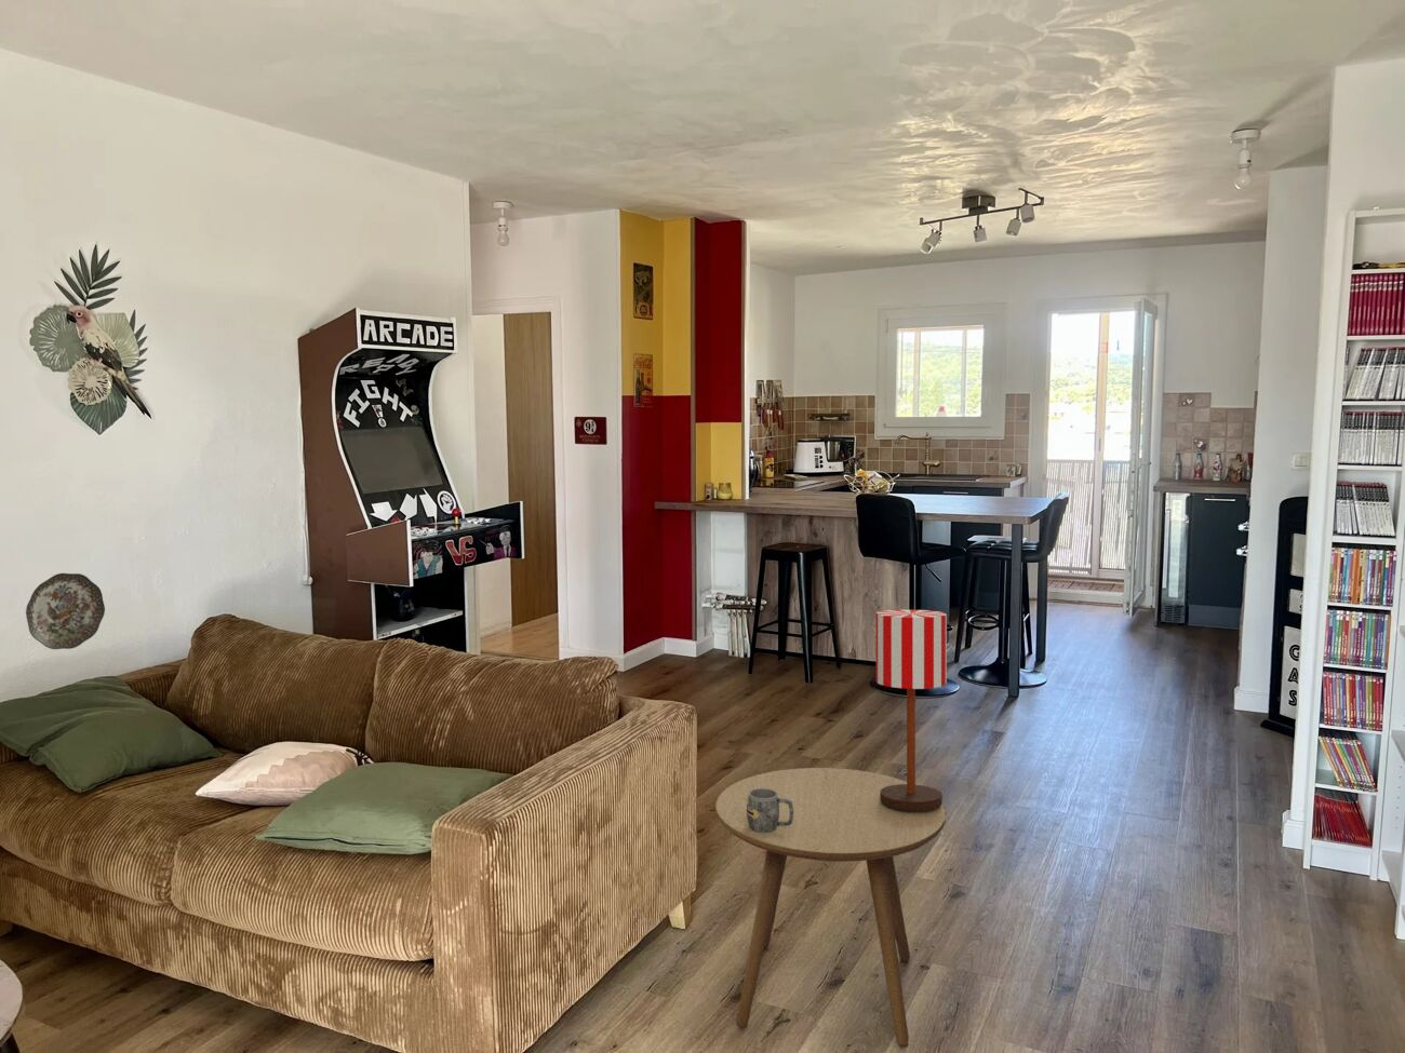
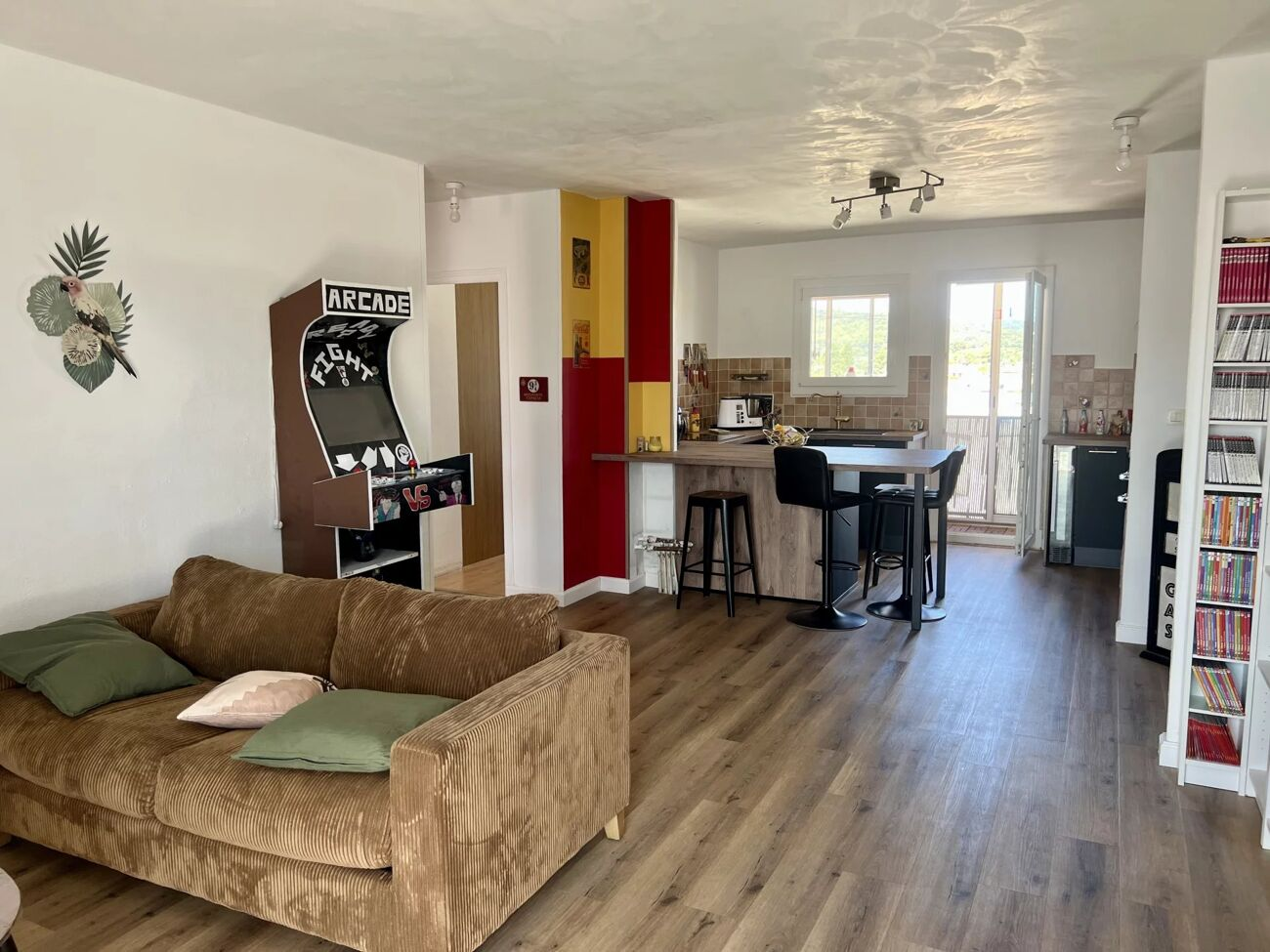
- mug [747,789,793,833]
- decorative plate [24,572,106,650]
- side table [715,767,947,1049]
- table lamp [875,609,948,811]
